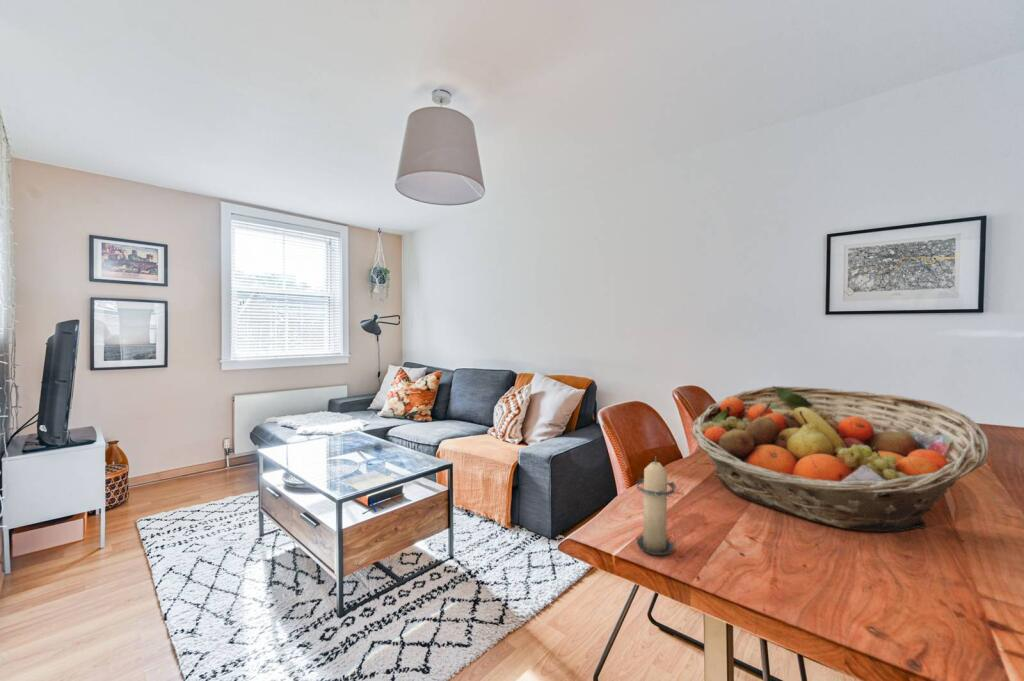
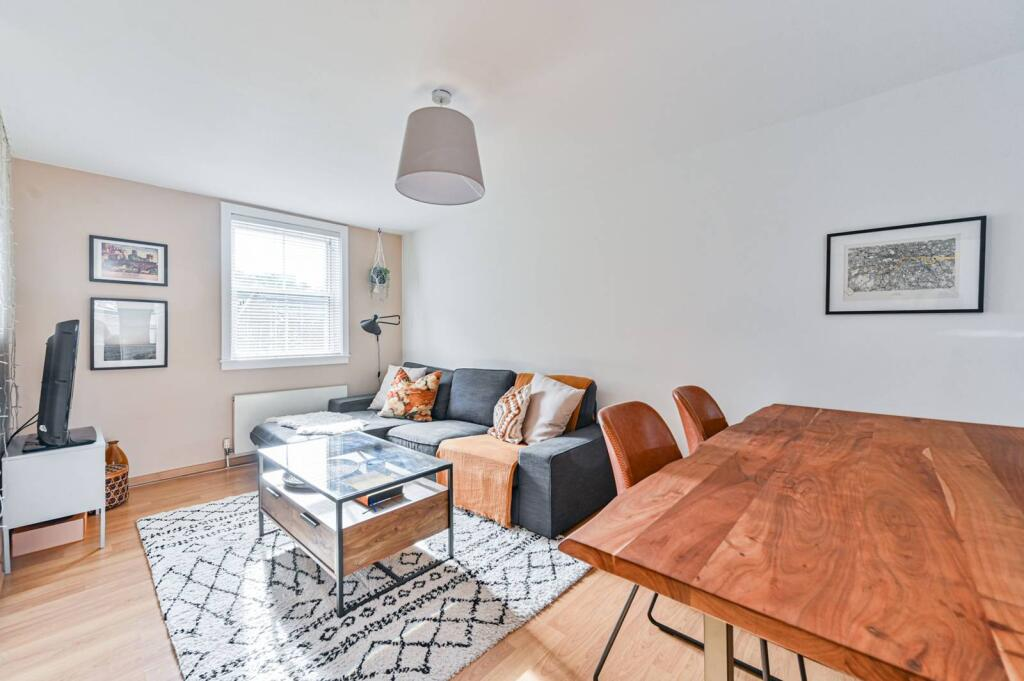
- candle [635,455,677,556]
- fruit basket [690,385,990,533]
